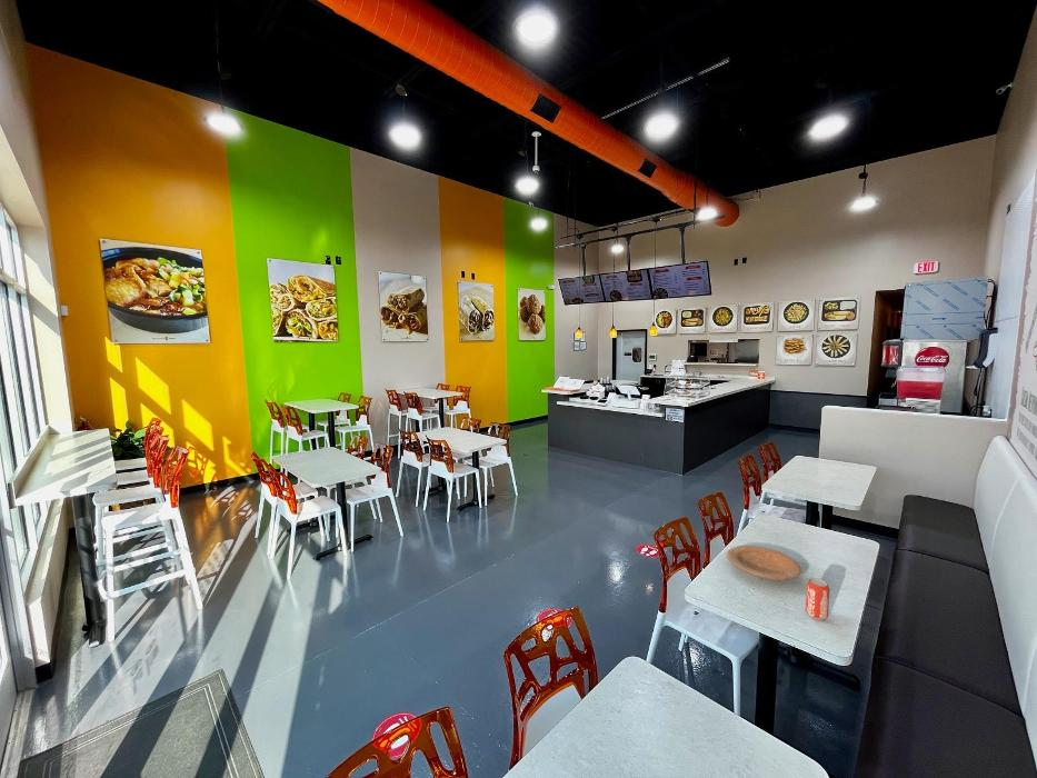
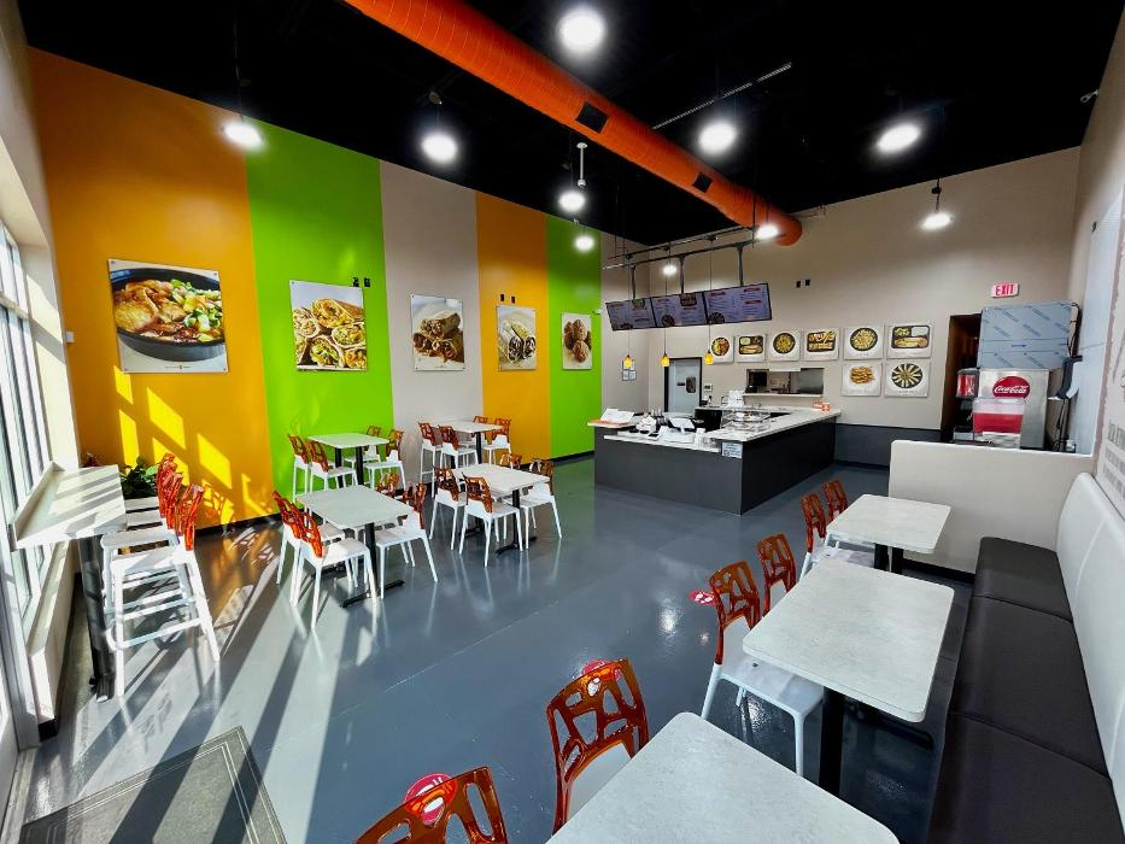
- plate [726,545,802,581]
- beverage can [805,577,830,621]
